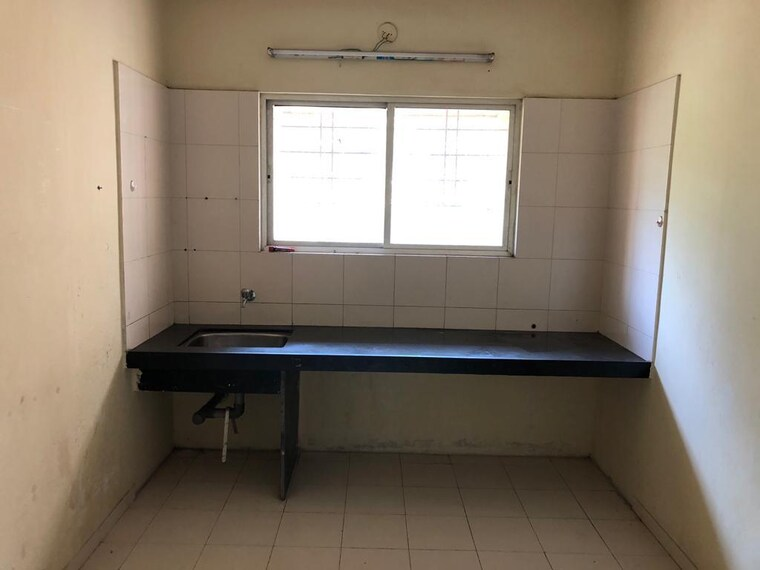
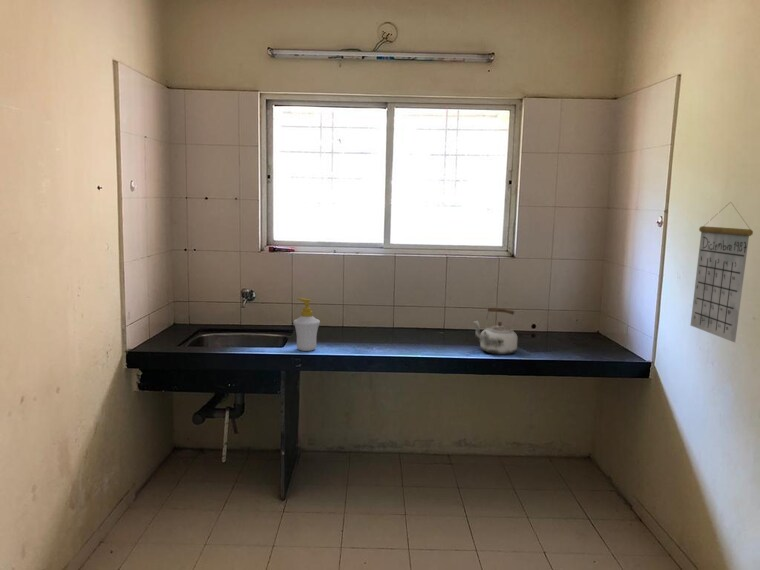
+ kettle [472,306,519,356]
+ soap bottle [293,297,321,352]
+ calendar [689,201,754,343]
